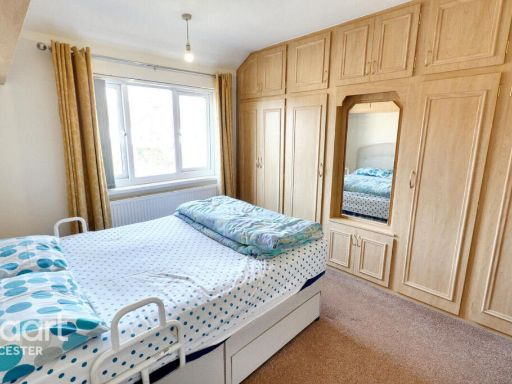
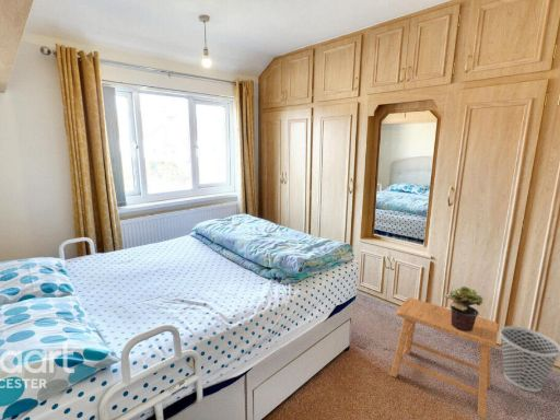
+ wastebasket [499,325,560,393]
+ stool [389,298,500,420]
+ potted plant [444,285,485,331]
